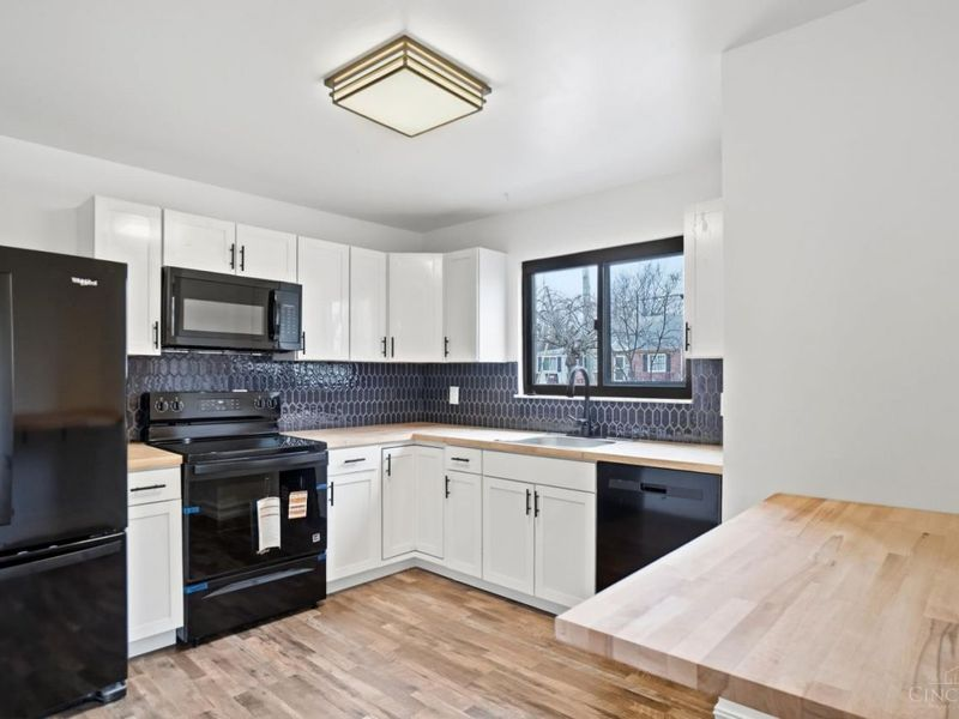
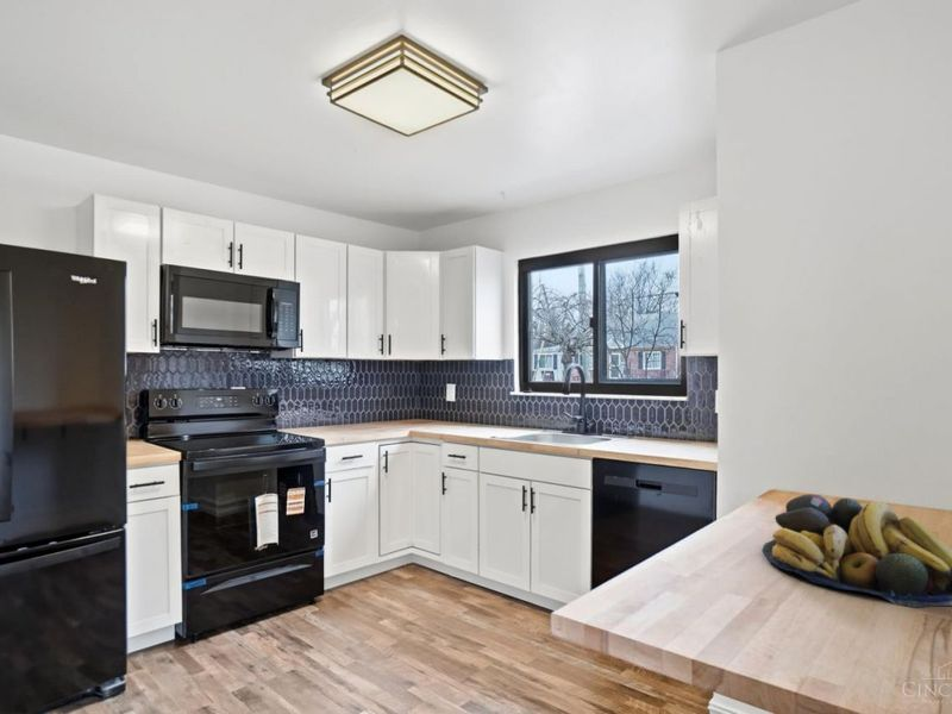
+ fruit bowl [760,493,952,609]
